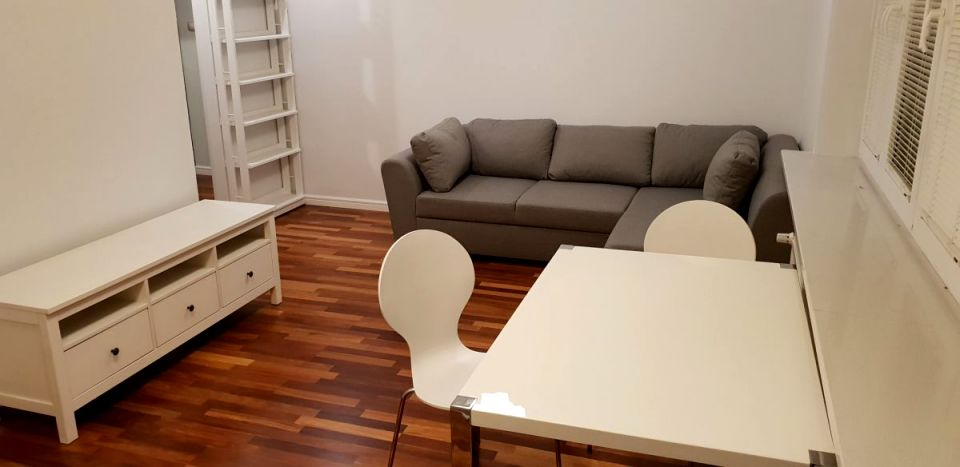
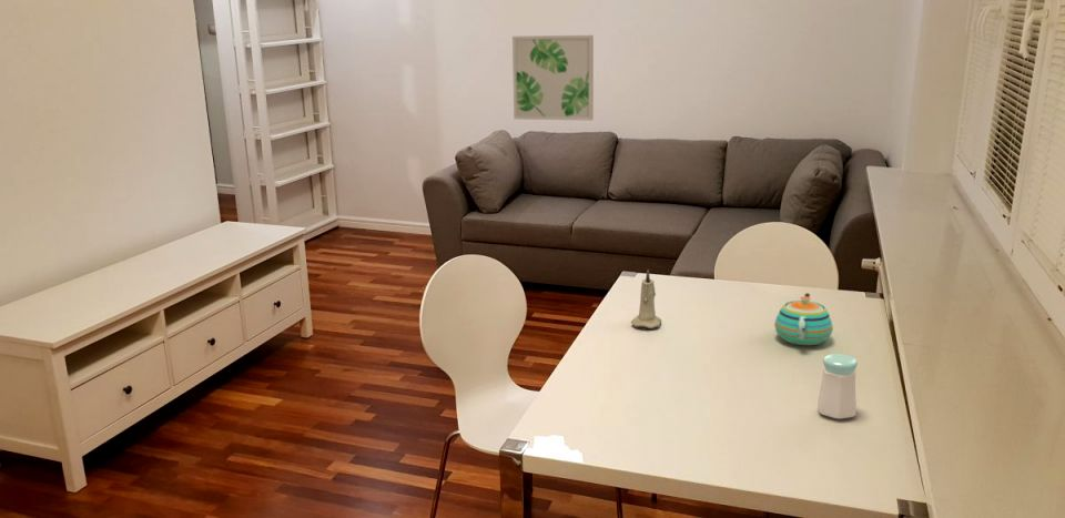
+ wall art [511,34,595,122]
+ salt shaker [816,353,859,420]
+ candle [630,268,662,329]
+ teapot [773,292,834,346]
